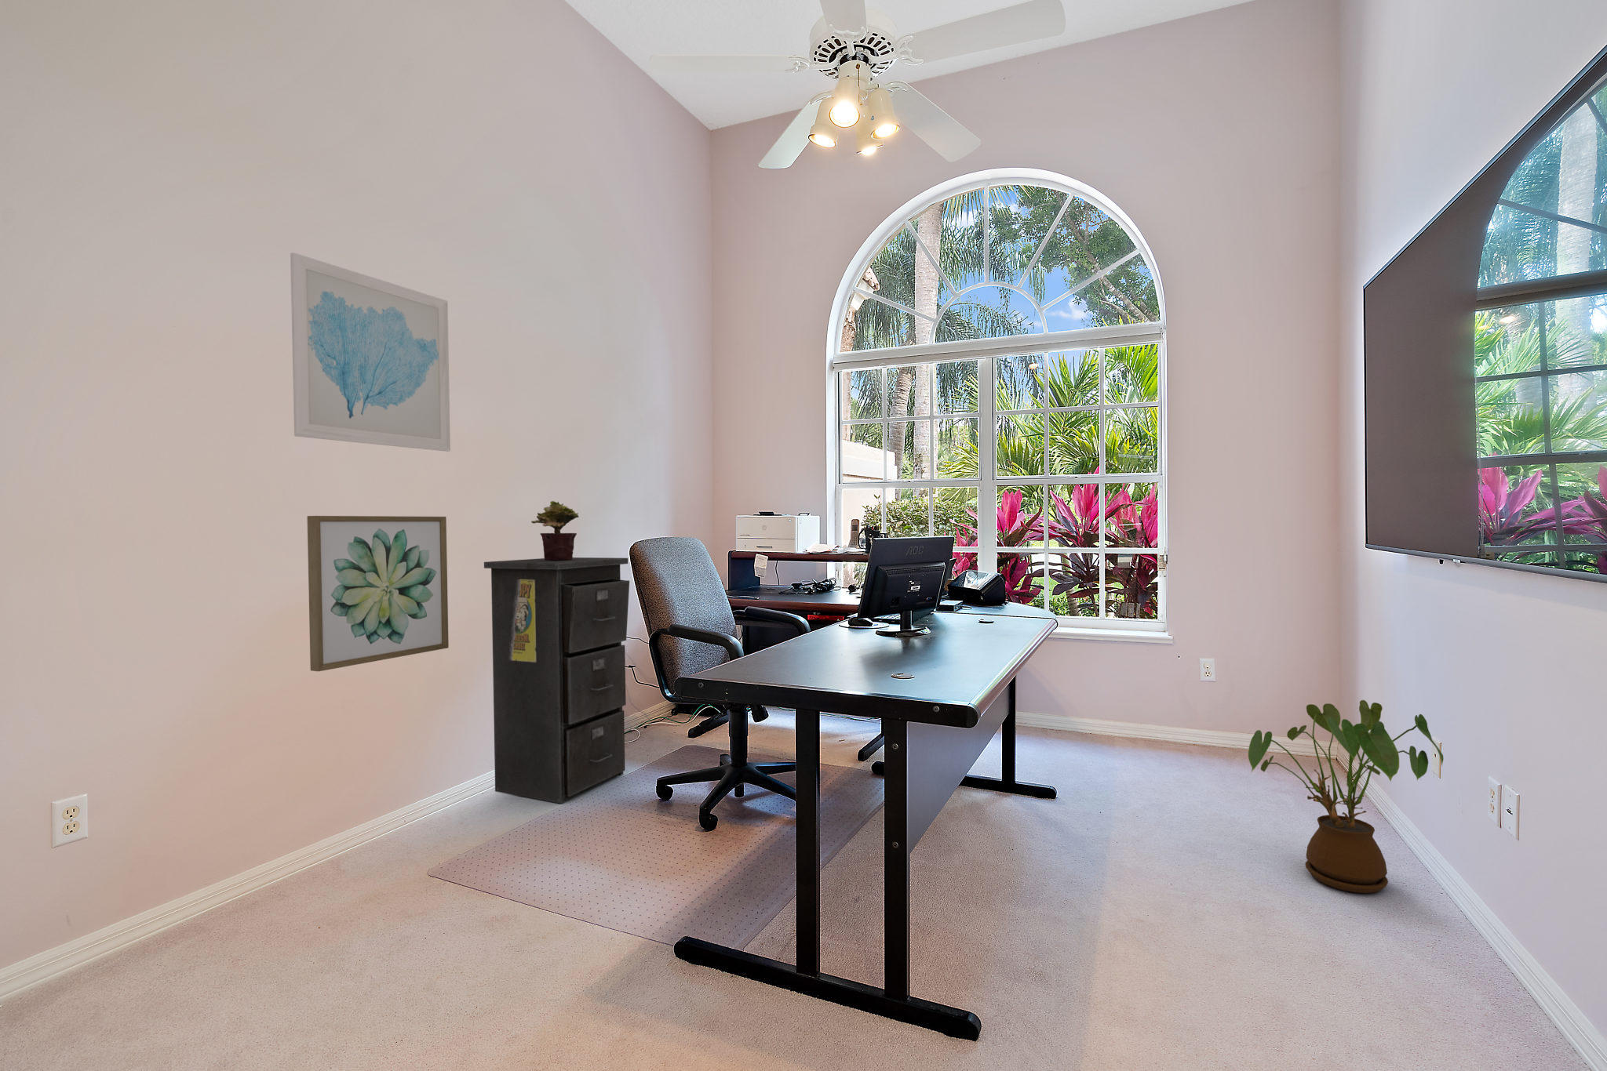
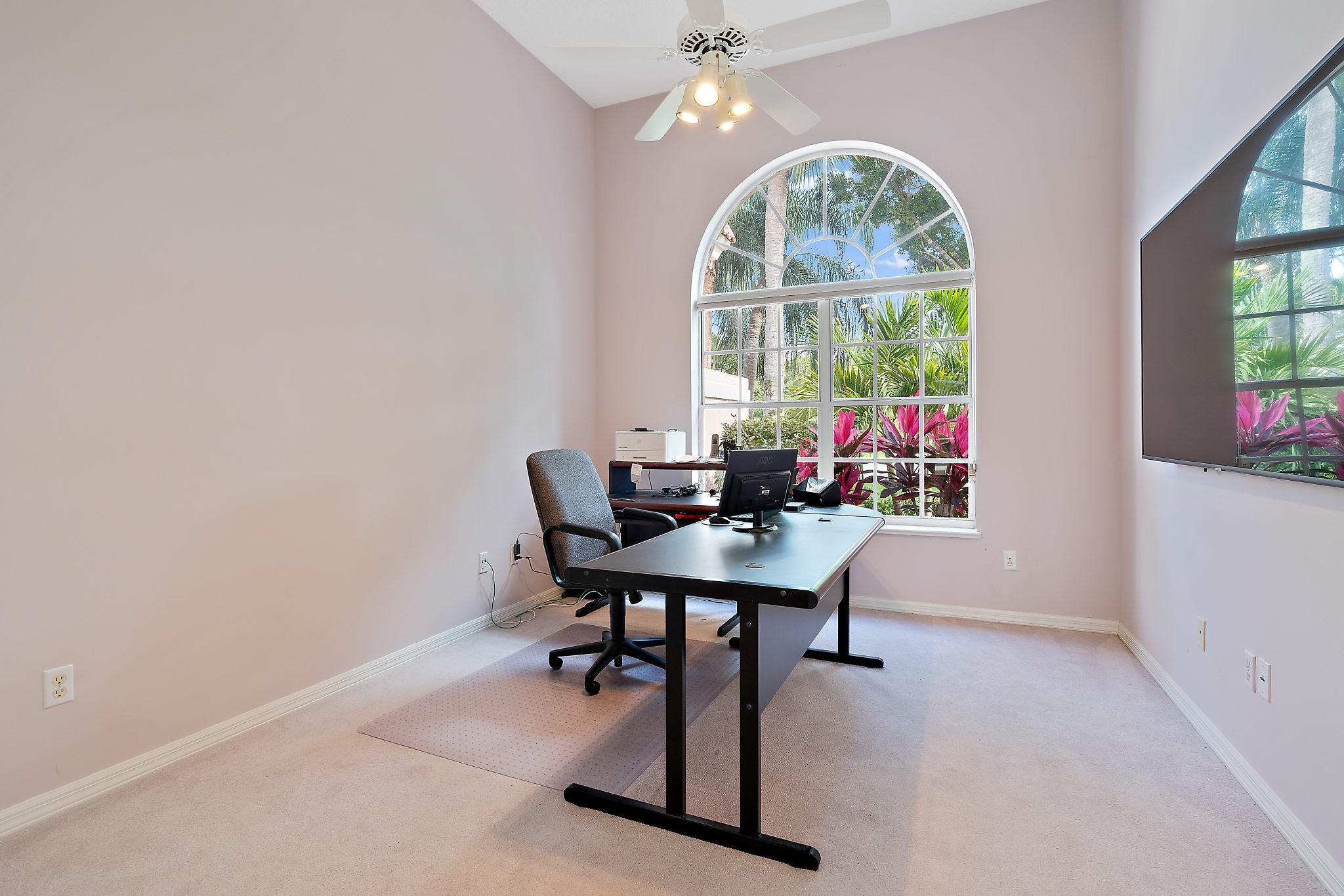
- potted plant [531,500,580,559]
- house plant [1247,699,1444,894]
- filing cabinet [483,557,630,804]
- wall art [289,252,451,452]
- wall art [306,515,450,672]
